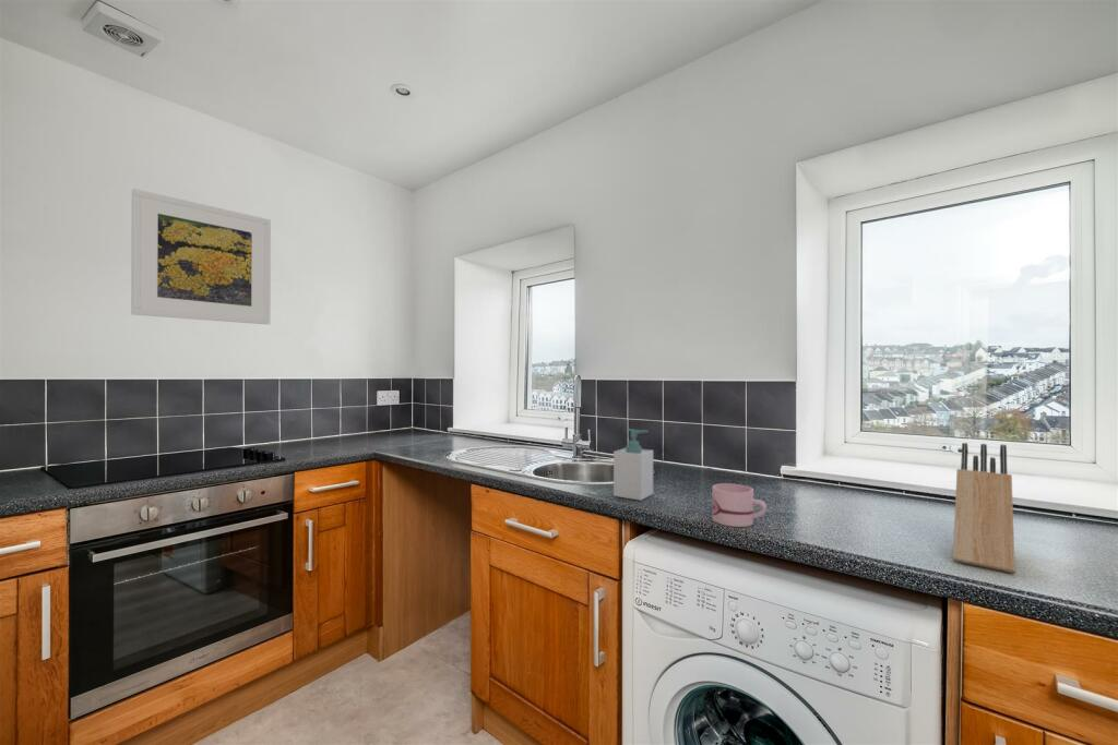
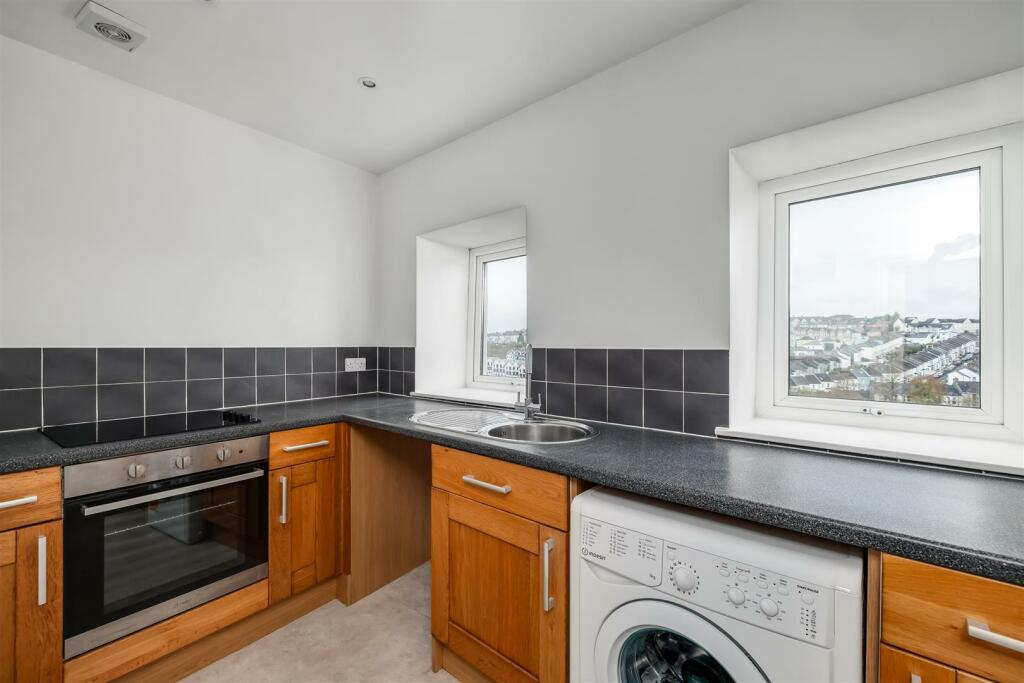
- knife block [952,442,1016,574]
- mug [711,482,768,528]
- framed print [130,188,272,326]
- soap bottle [612,428,654,502]
